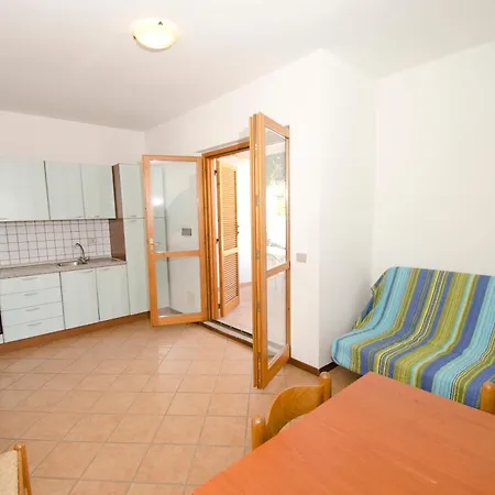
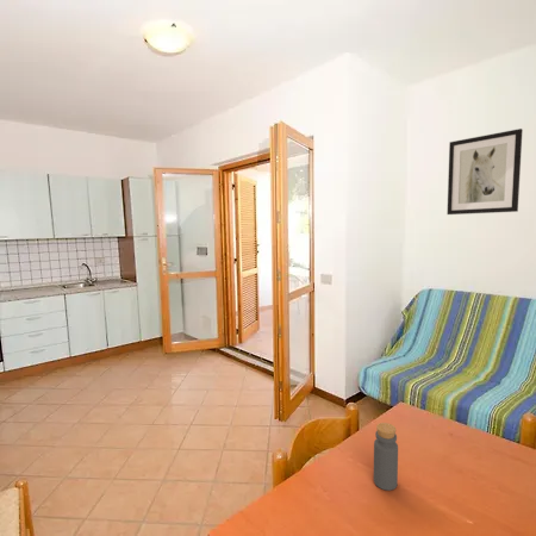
+ bottle [373,422,399,492]
+ wall art [445,127,524,216]
